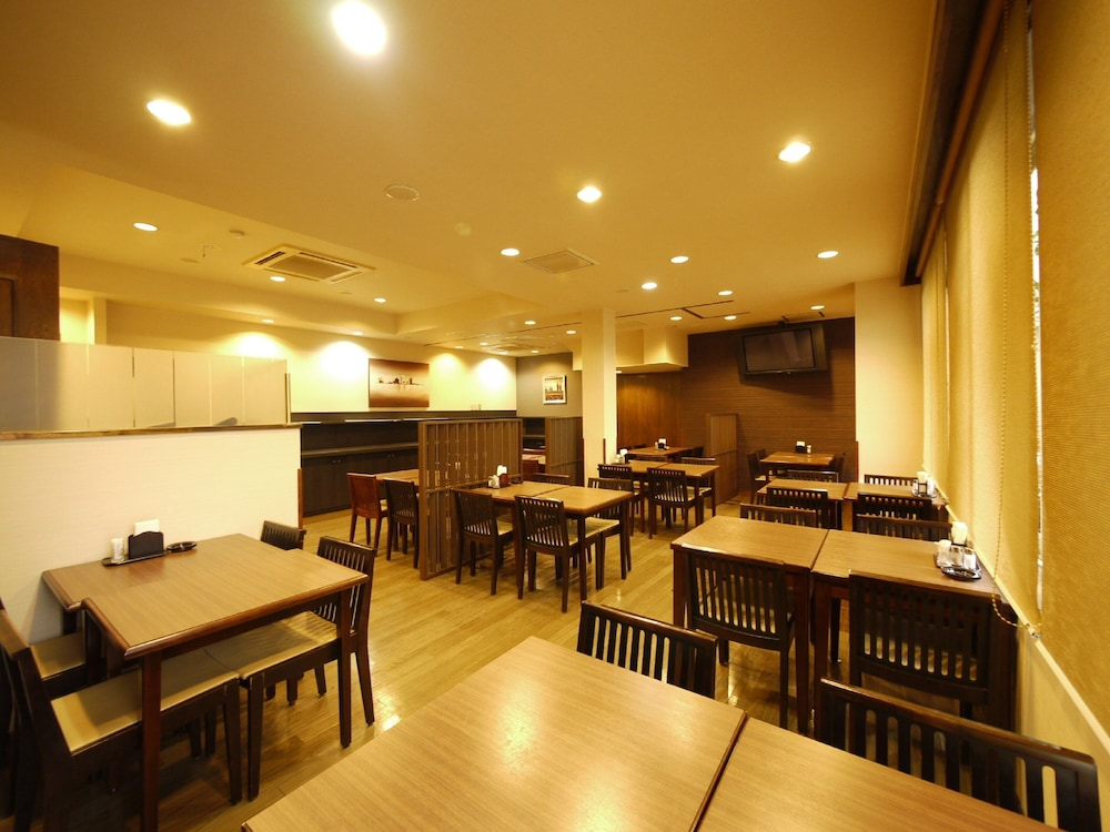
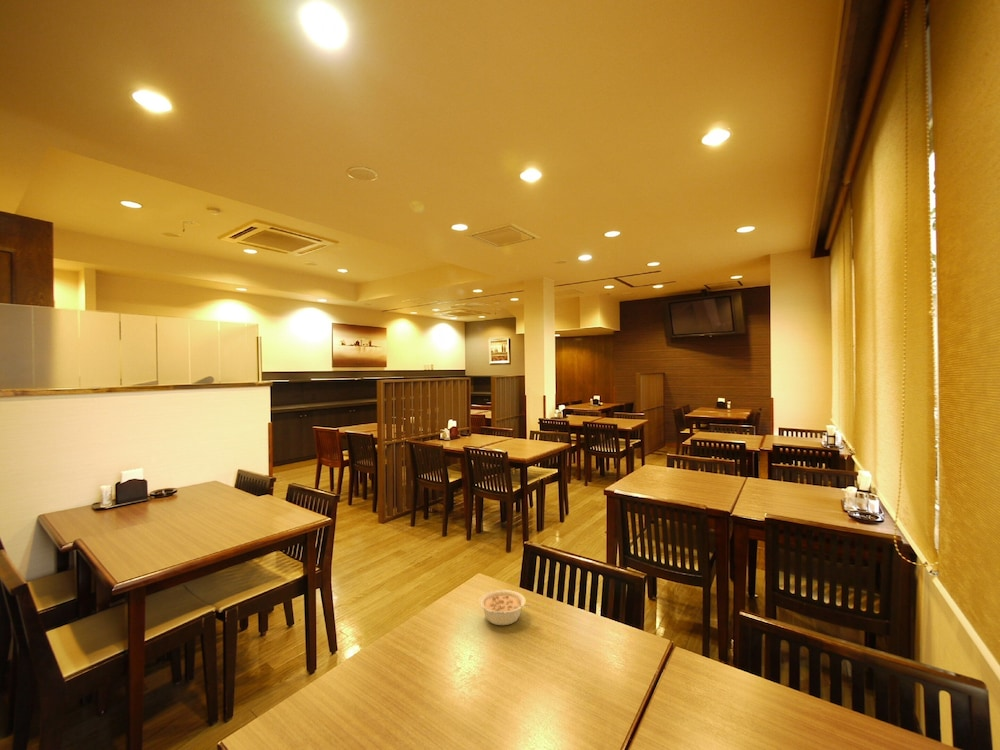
+ legume [478,589,533,626]
